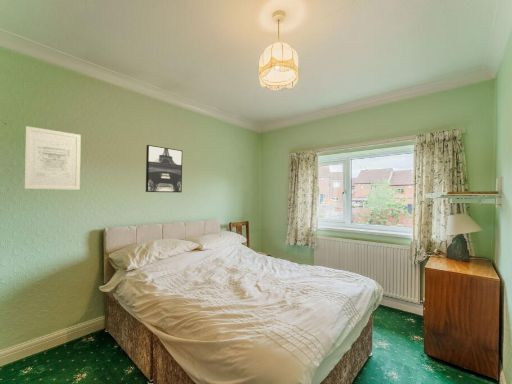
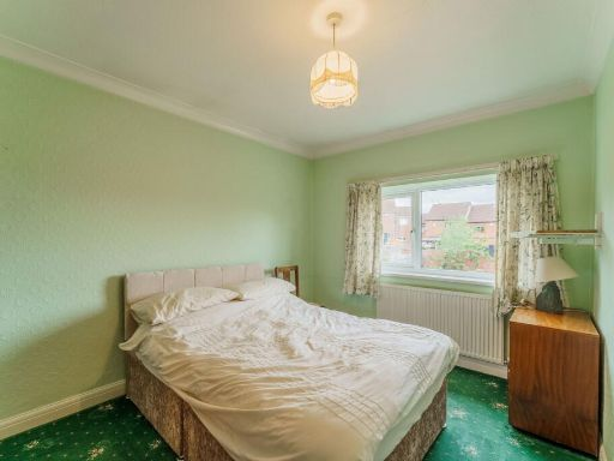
- wall art [145,144,183,193]
- wall art [24,125,82,191]
